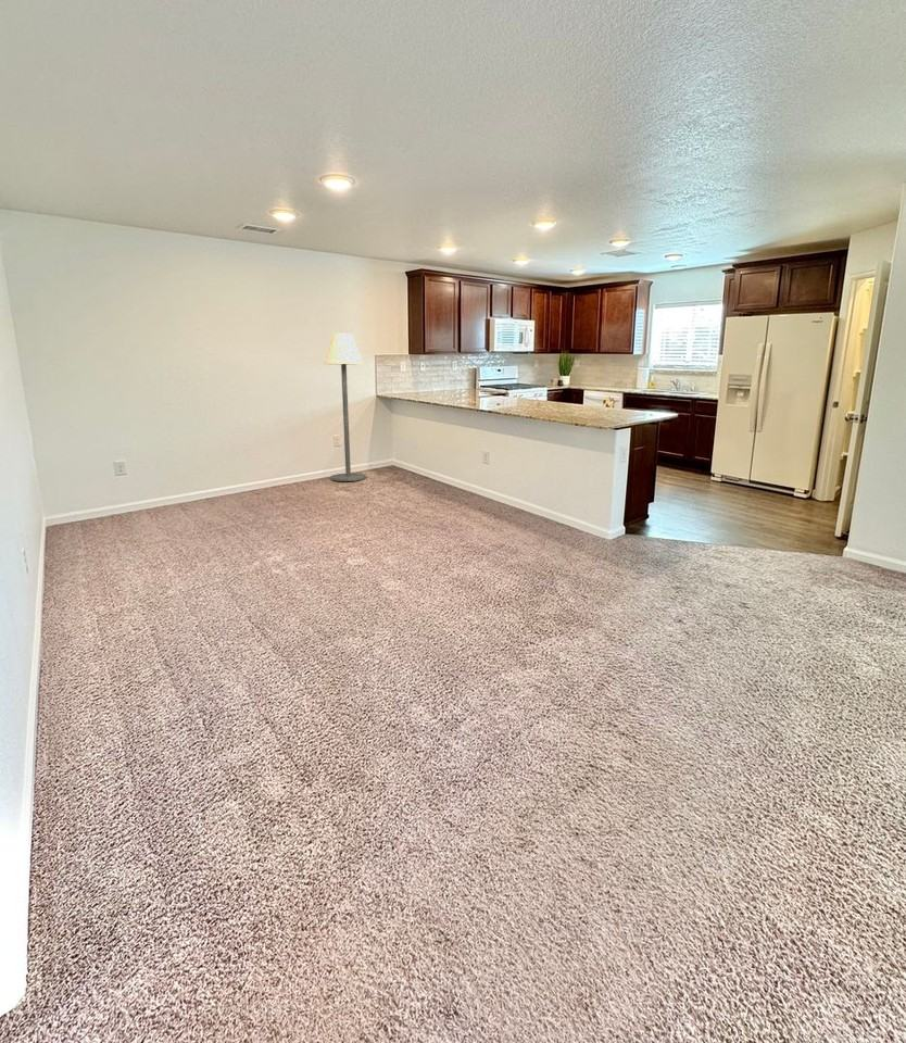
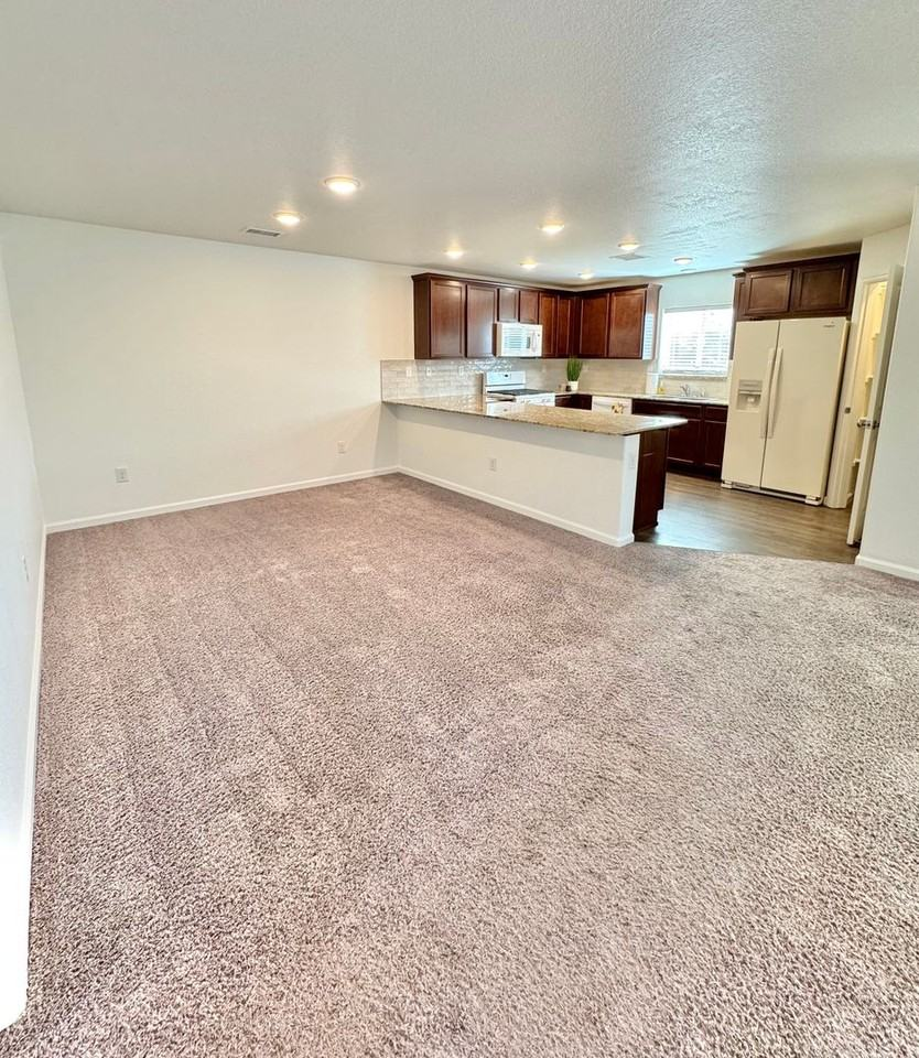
- floor lamp [324,332,367,482]
